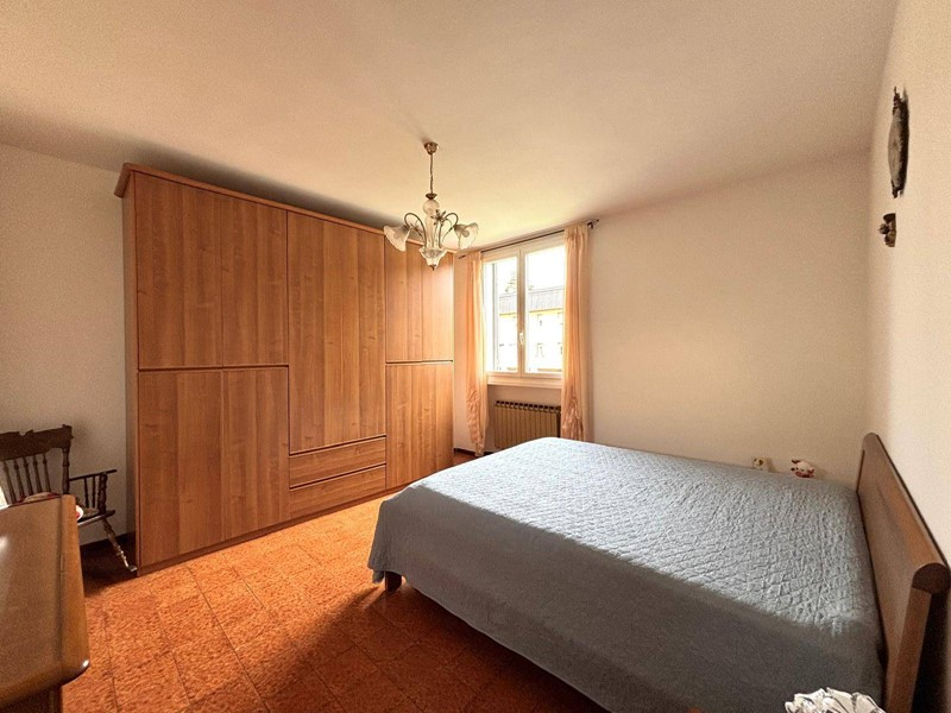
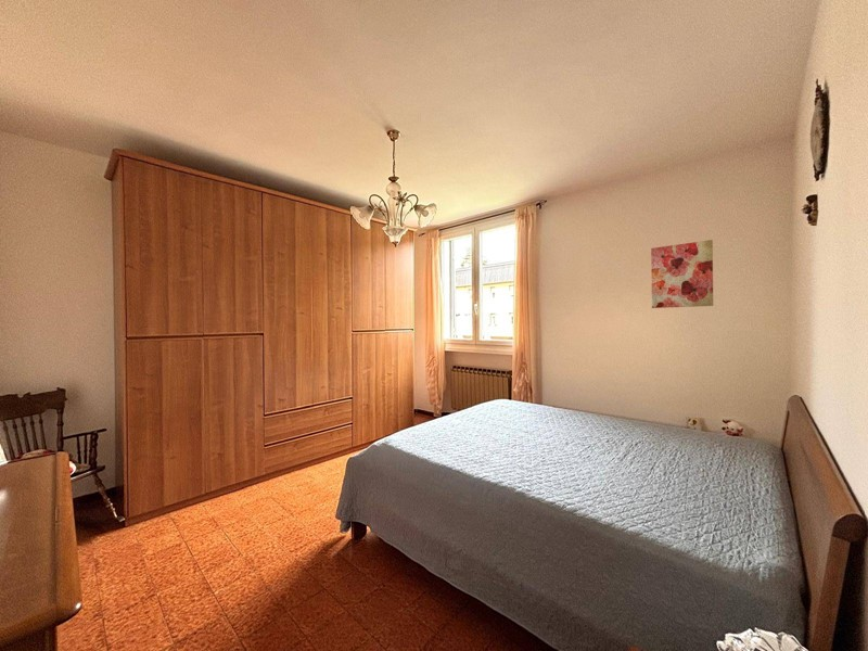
+ wall art [650,239,714,309]
